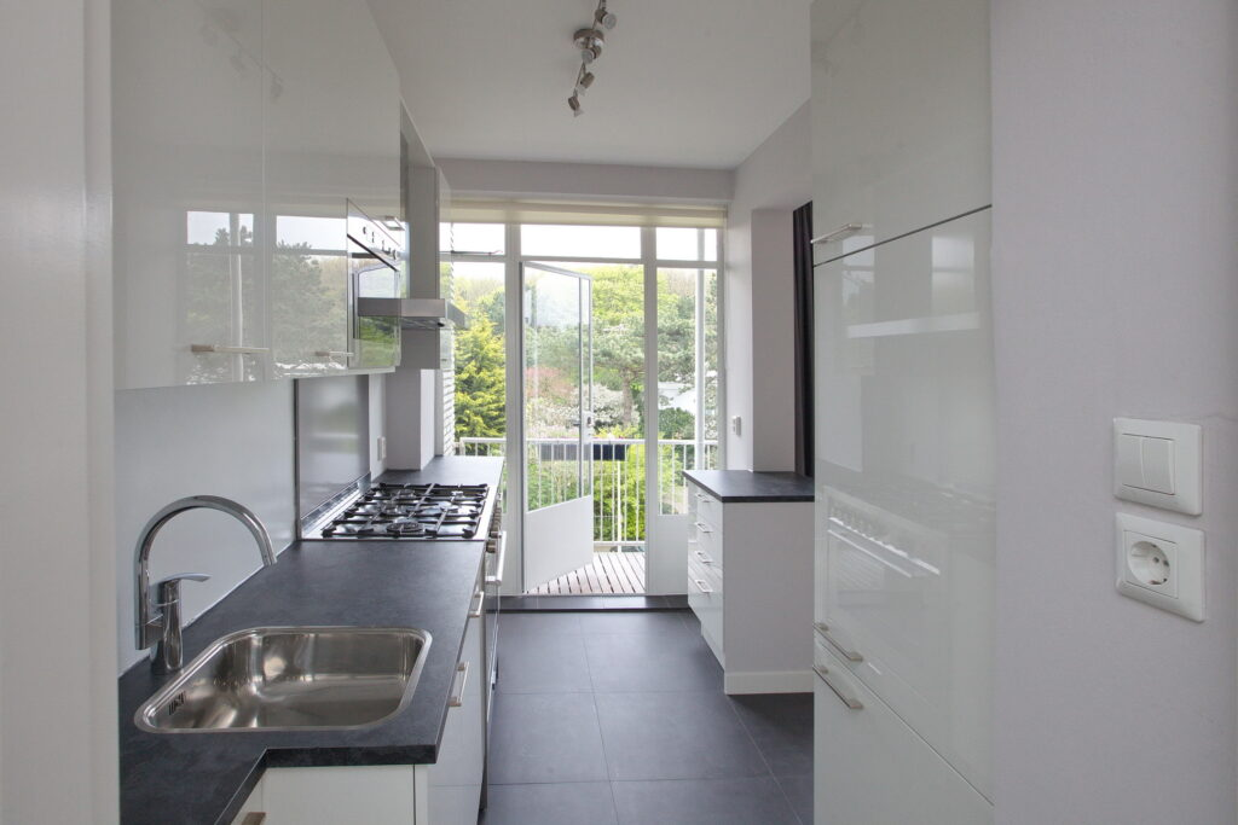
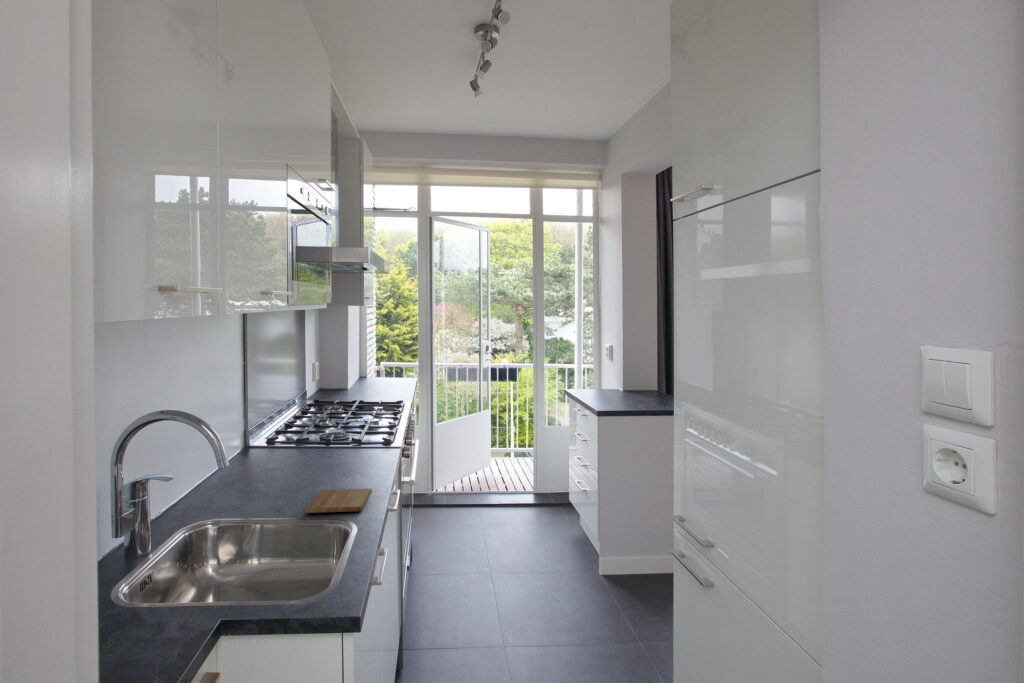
+ cutting board [304,487,373,514]
